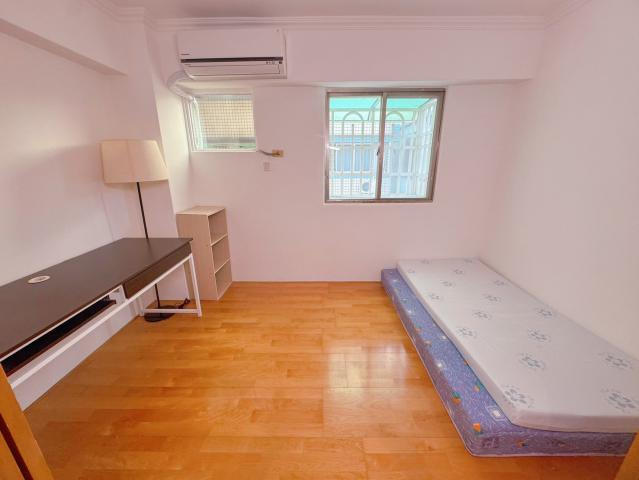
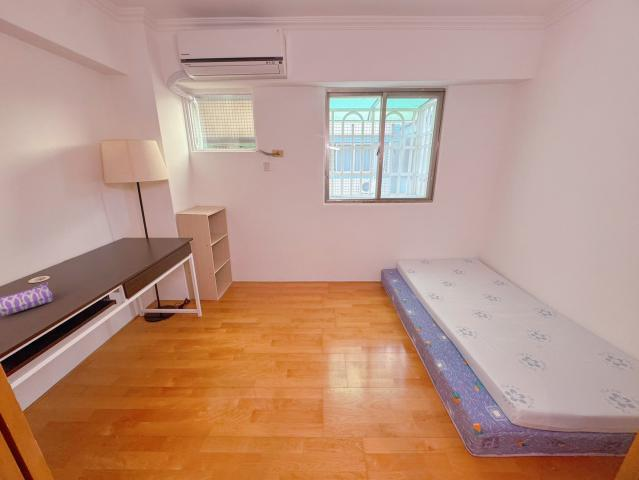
+ pencil case [0,282,54,317]
